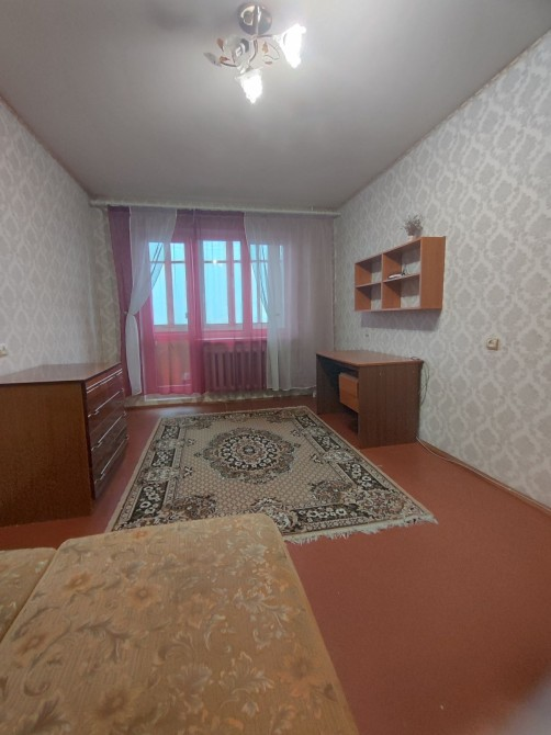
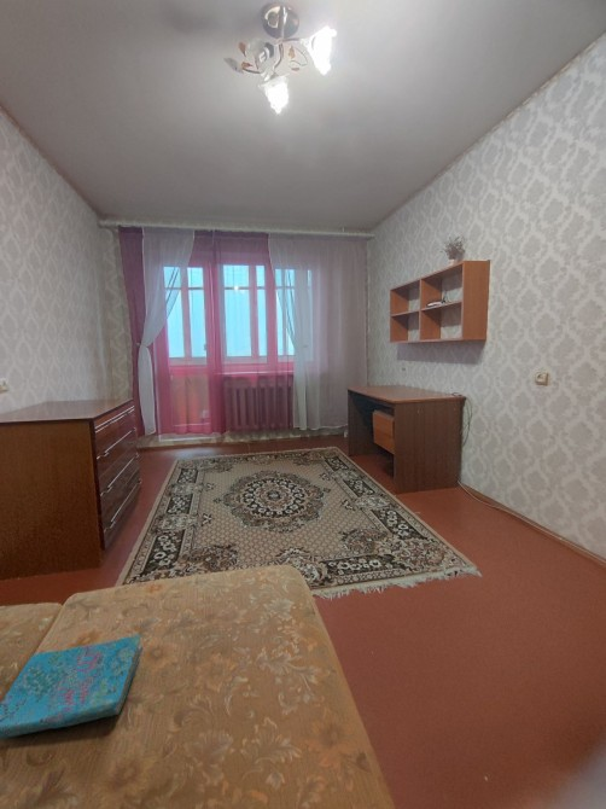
+ cover [0,634,144,740]
